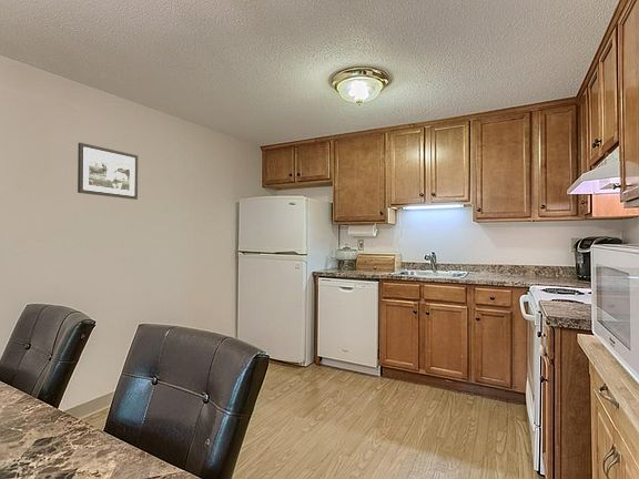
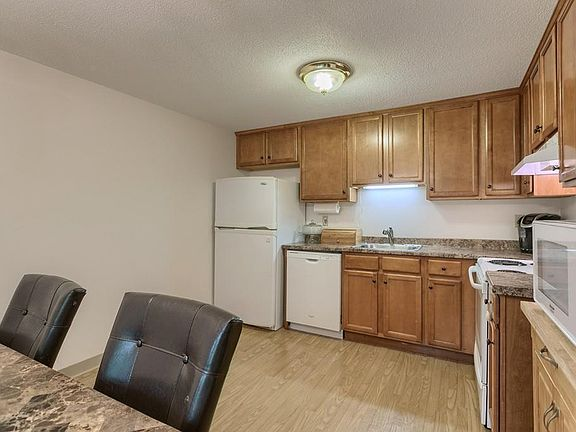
- picture frame [77,142,139,201]
